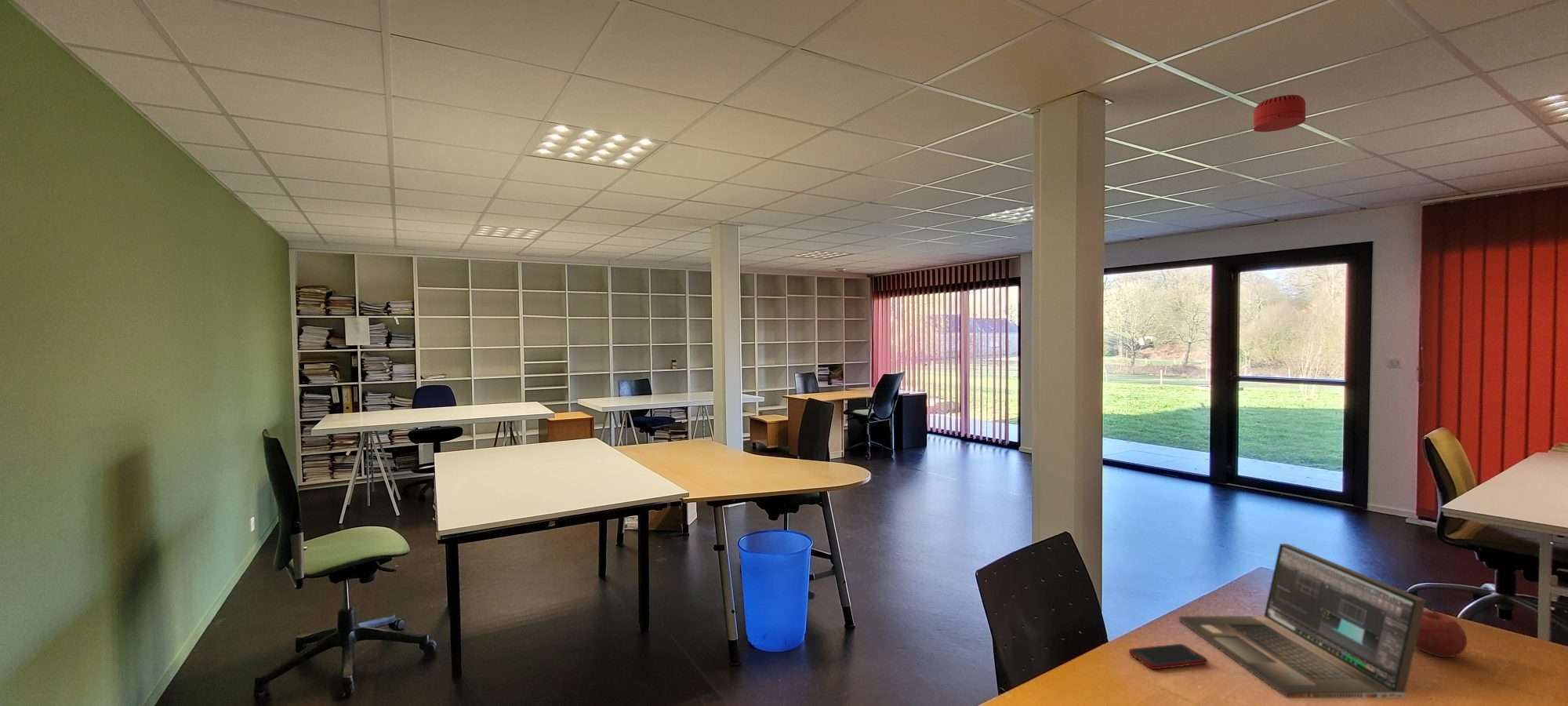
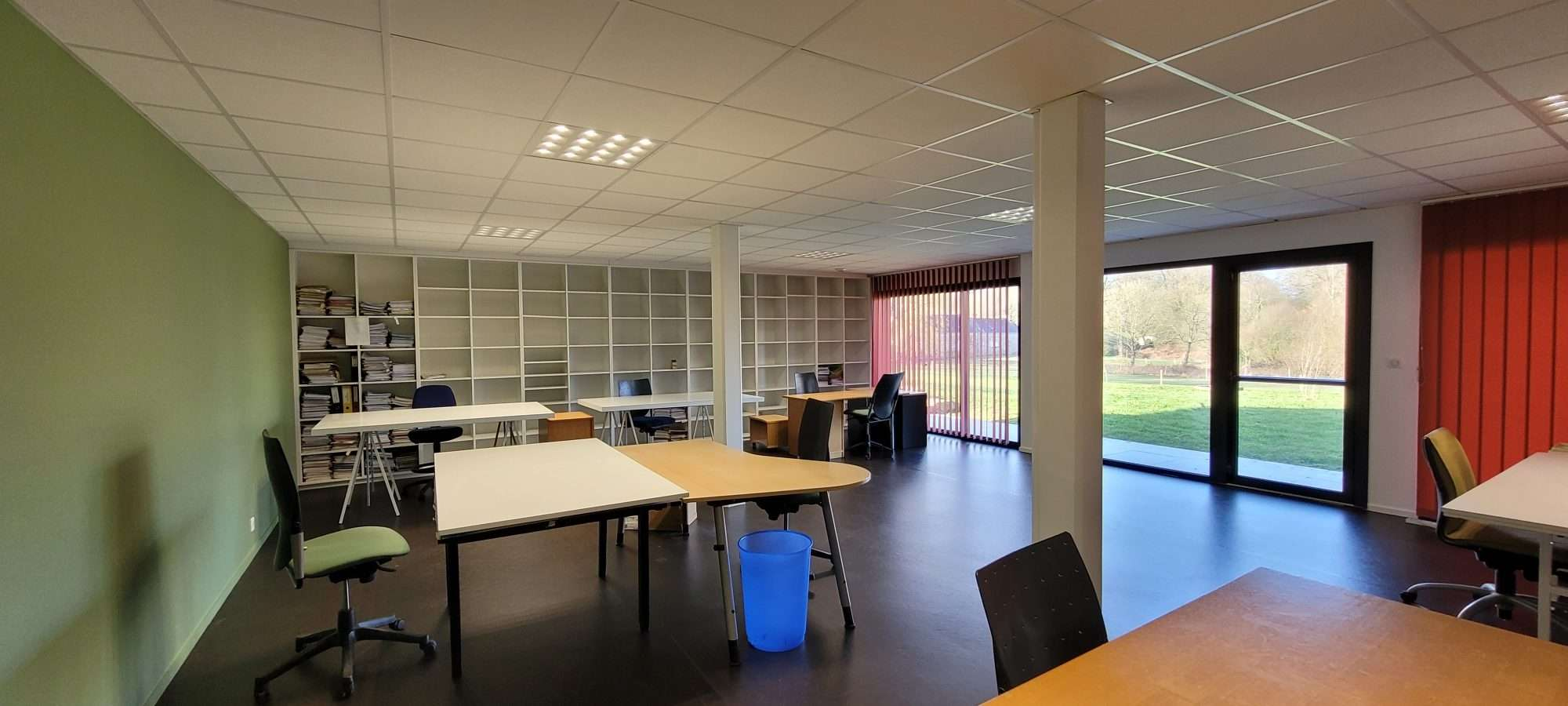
- laptop [1178,543,1427,699]
- cell phone [1128,643,1208,670]
- smoke detector [1253,94,1306,133]
- fruit [1415,608,1468,658]
